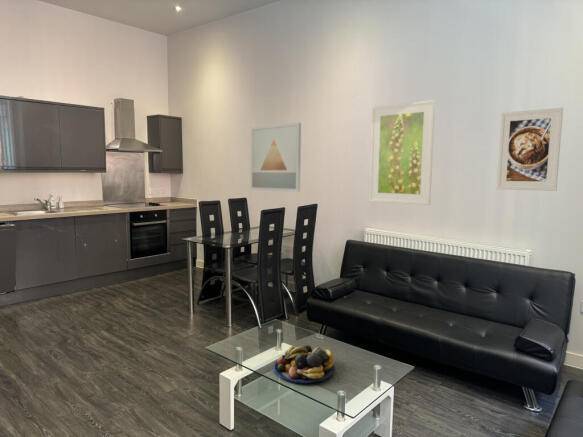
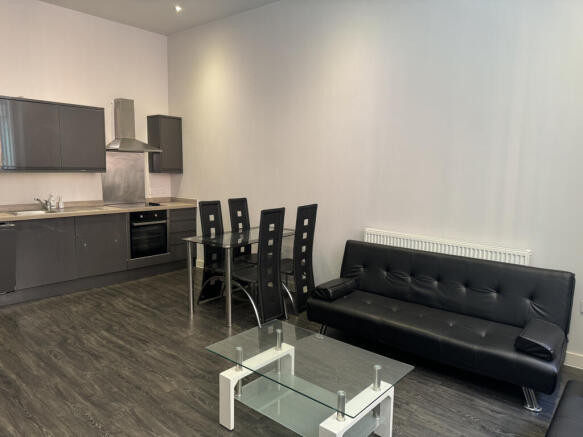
- fruit bowl [273,344,335,384]
- wall art [249,122,302,193]
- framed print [495,107,564,192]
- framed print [368,99,436,206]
